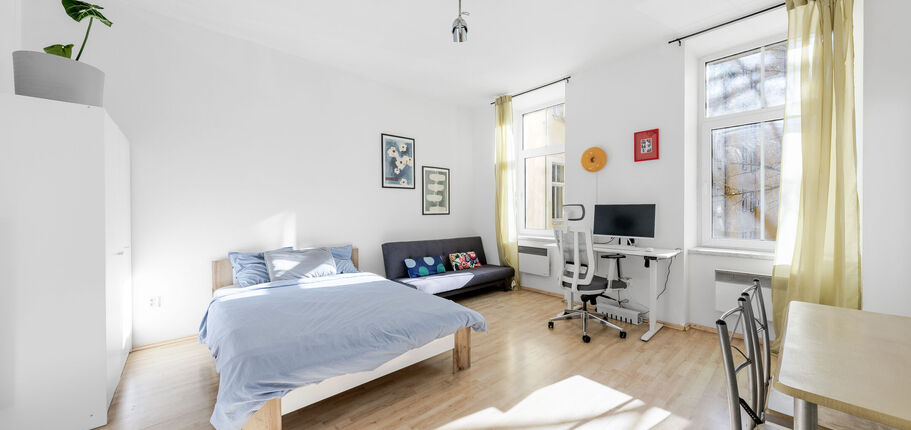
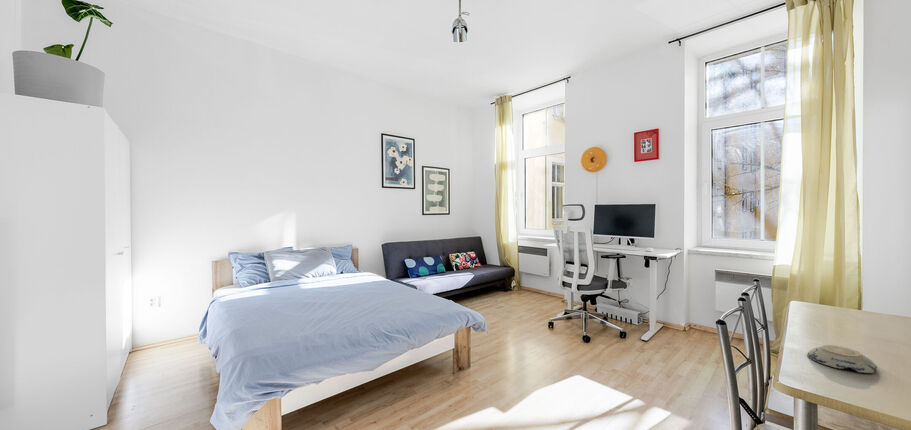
+ decorative bowl [806,344,878,374]
